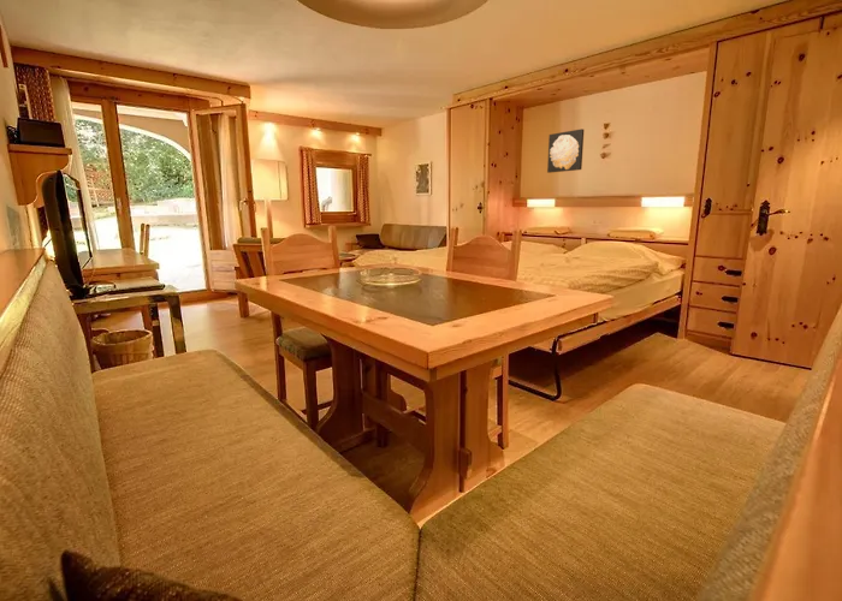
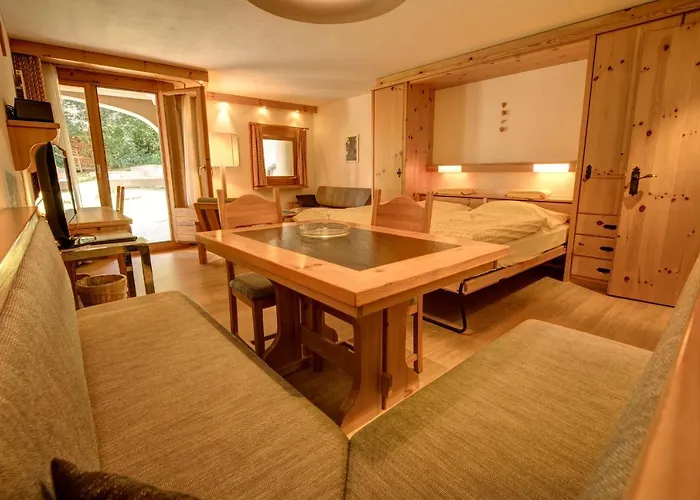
- wall art [546,127,585,174]
